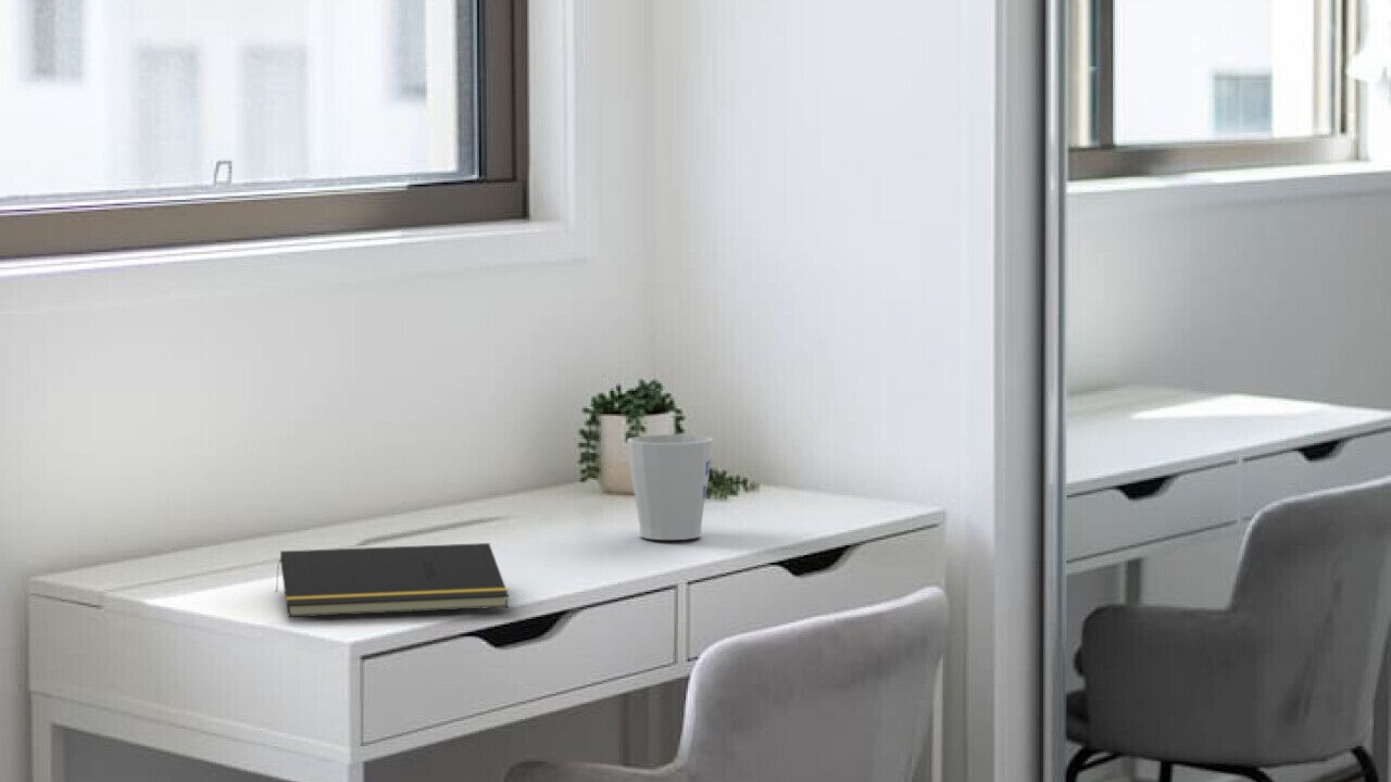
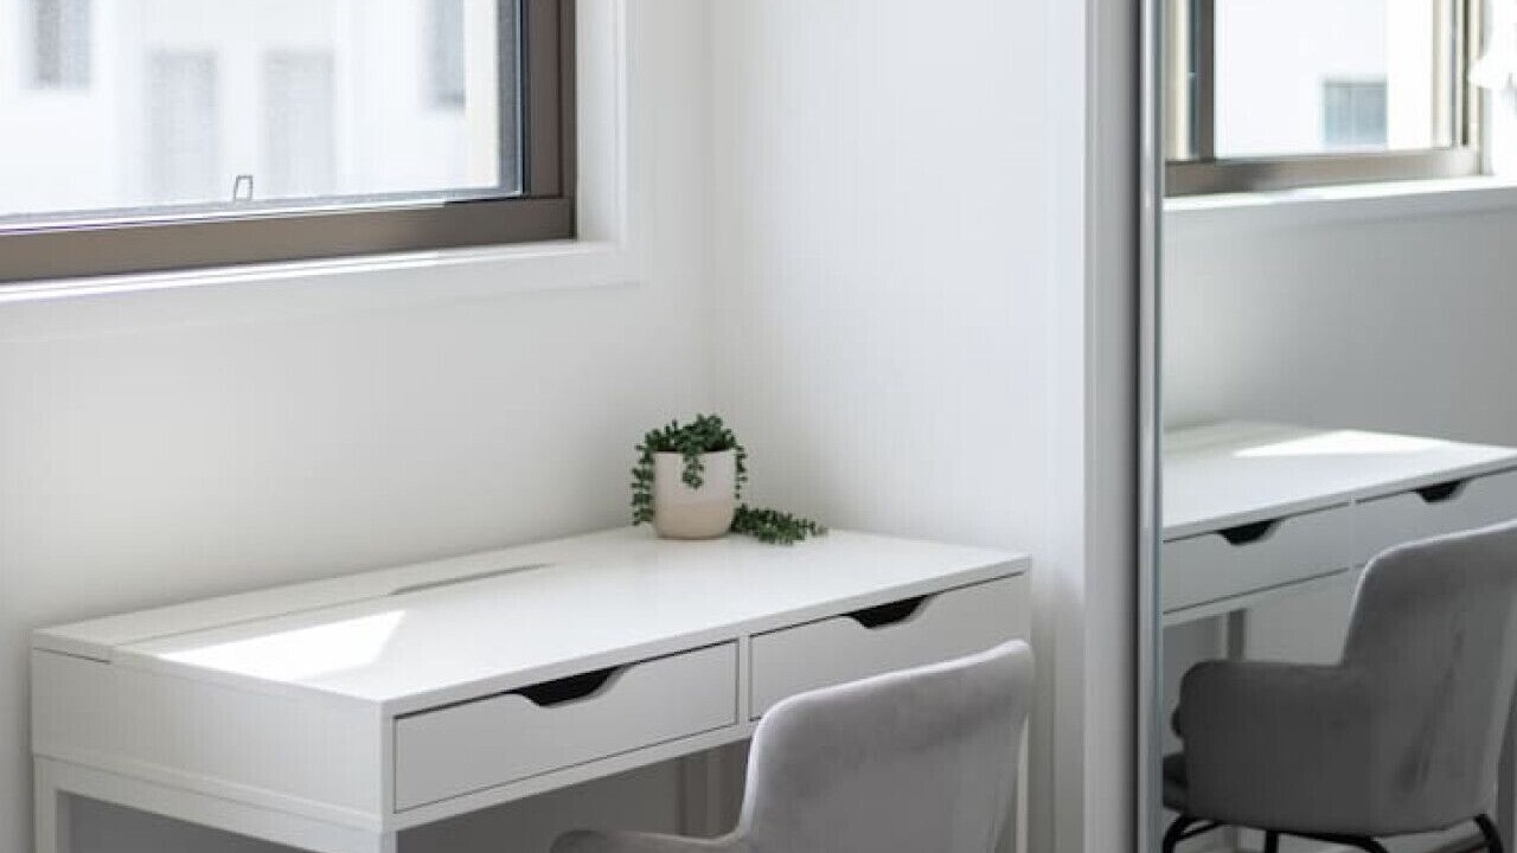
- mug [626,433,714,541]
- notepad [275,542,510,618]
